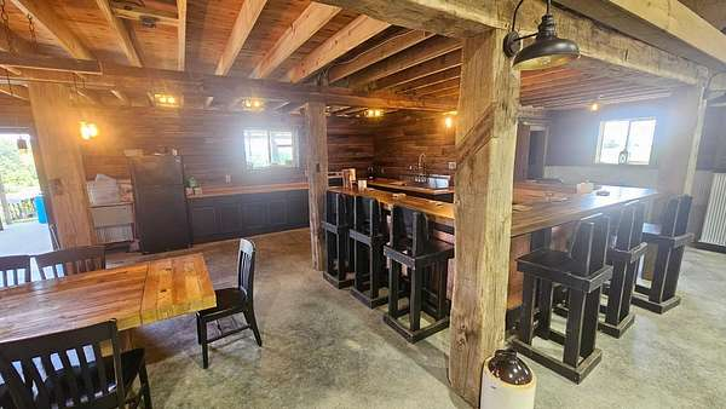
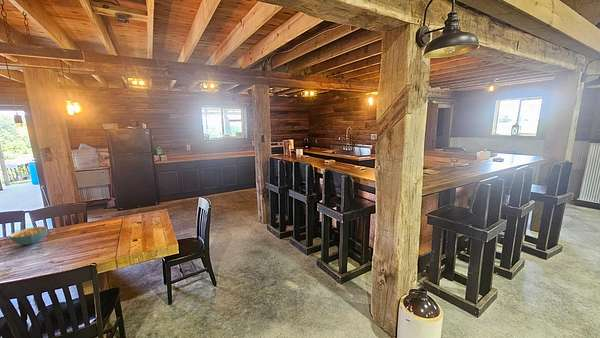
+ cereal bowl [8,226,48,246]
